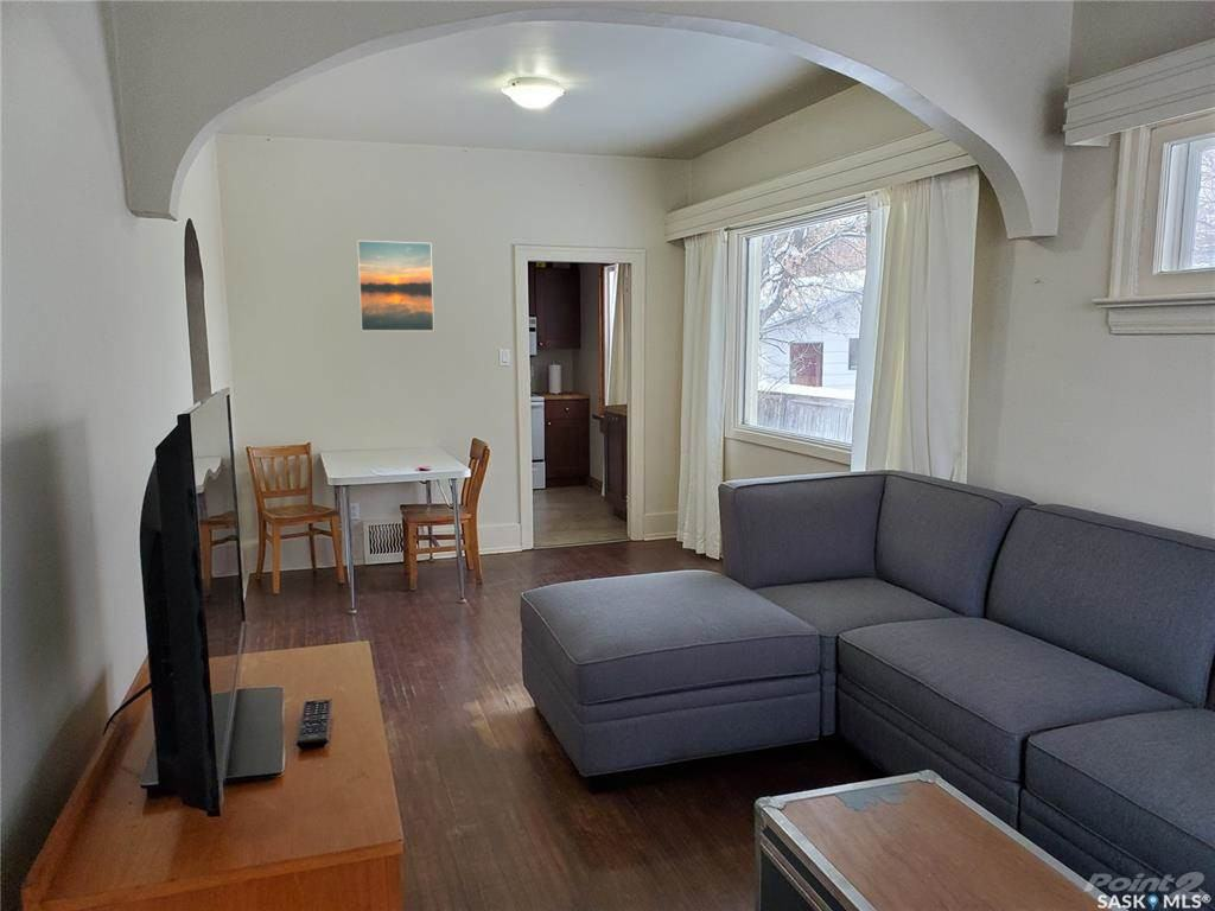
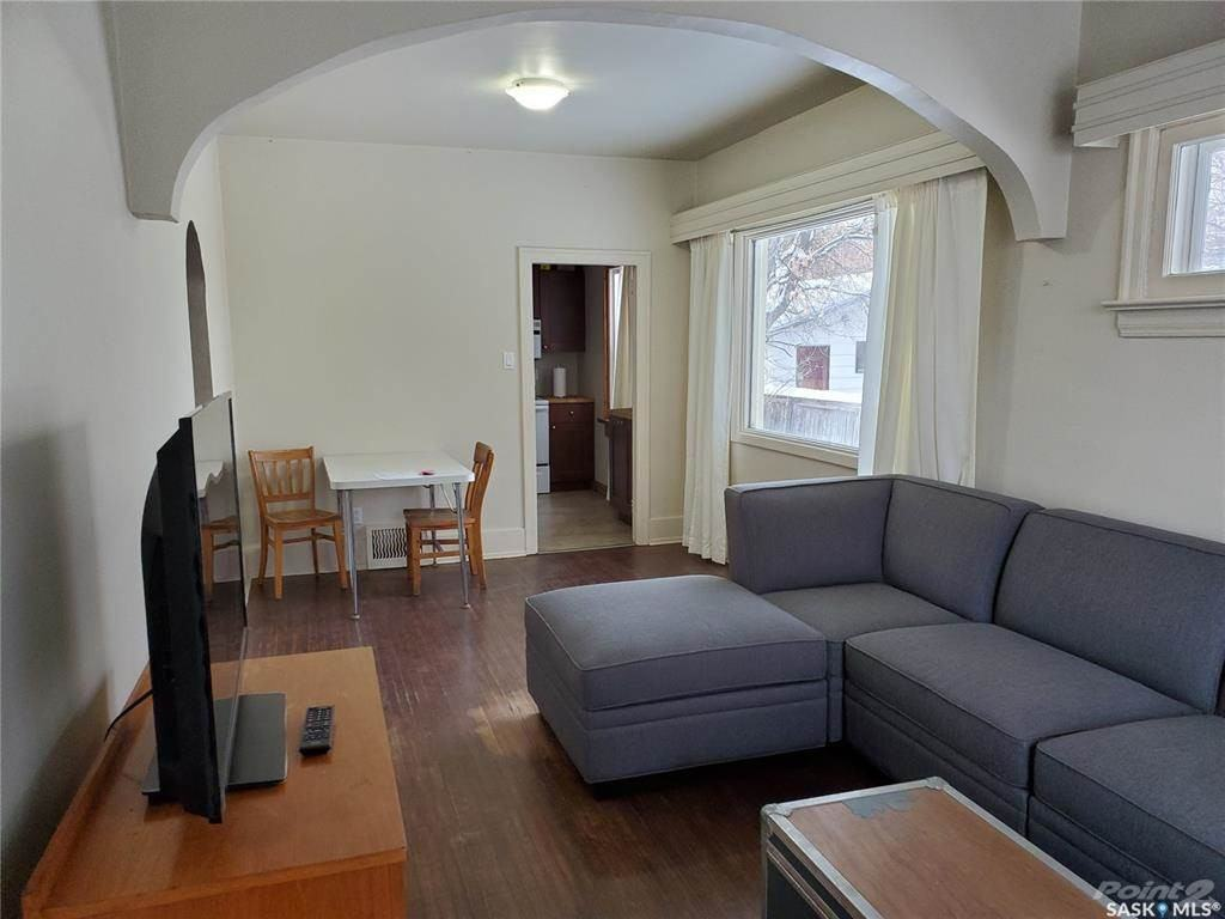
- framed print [356,240,435,332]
